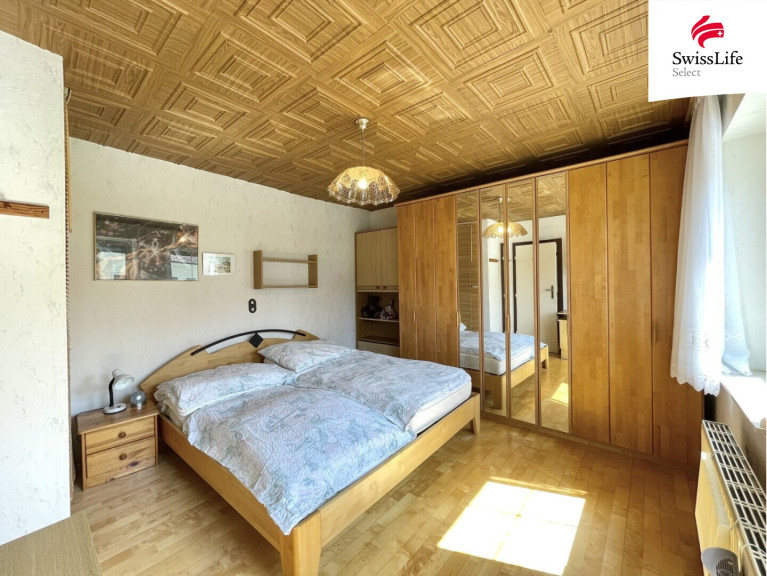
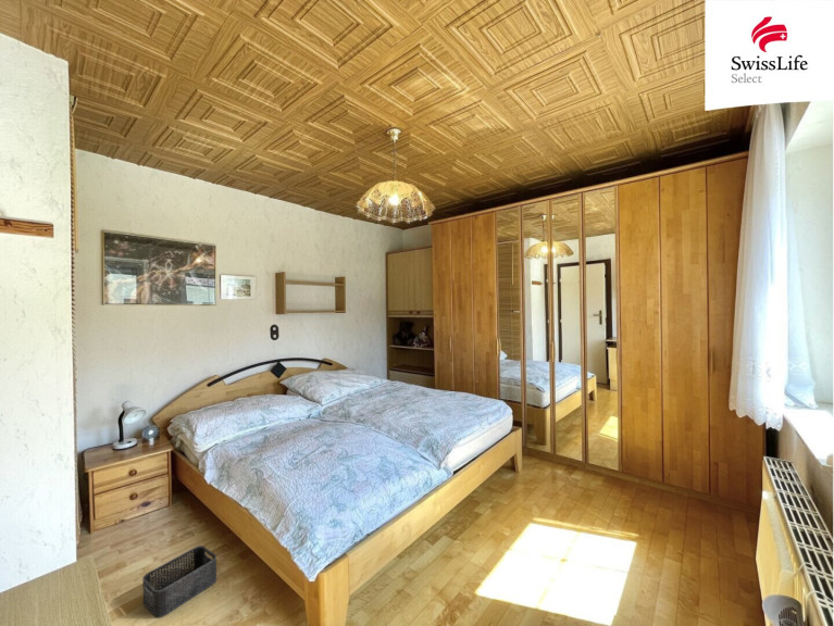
+ storage bin [141,544,217,618]
